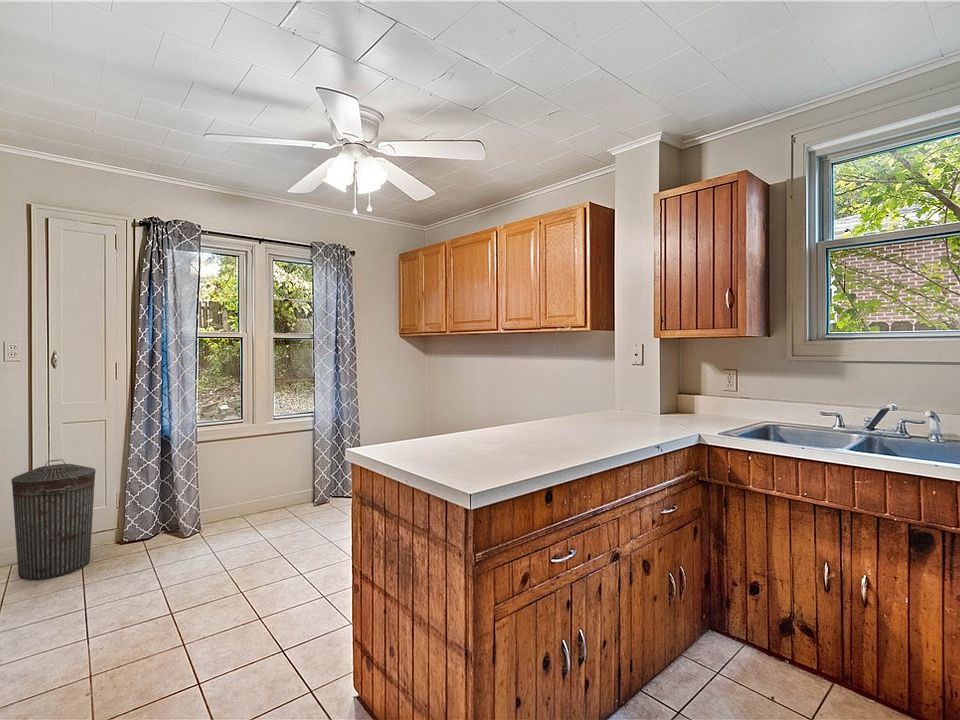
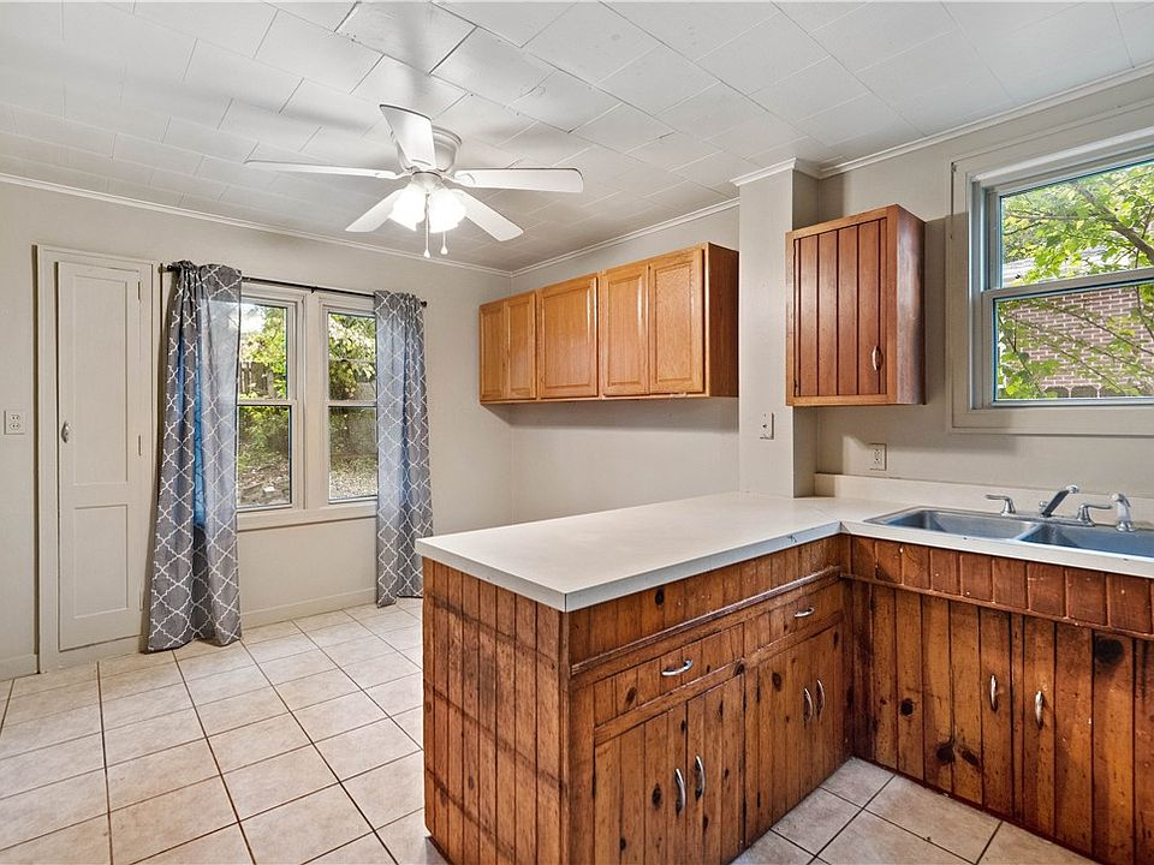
- trash can [11,458,96,581]
